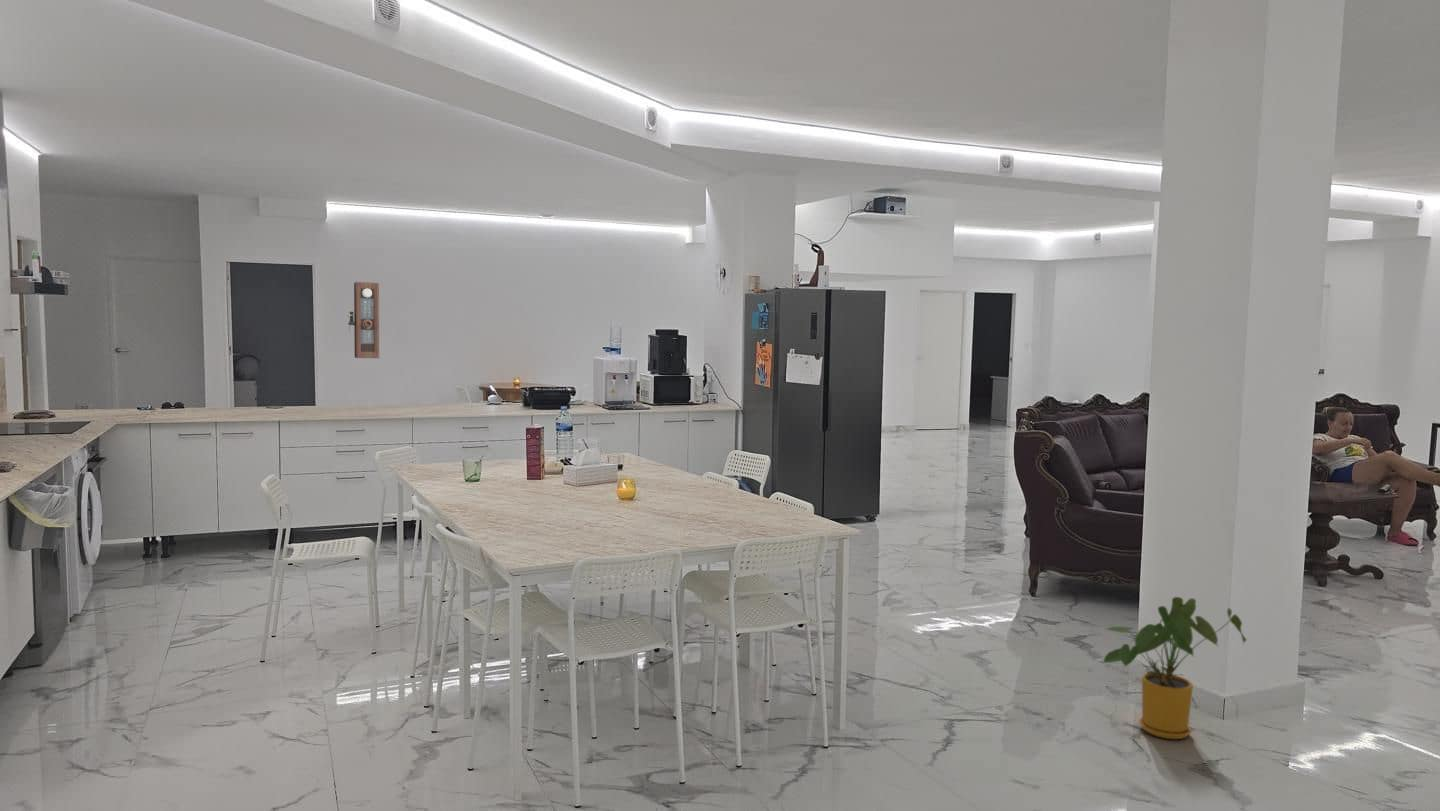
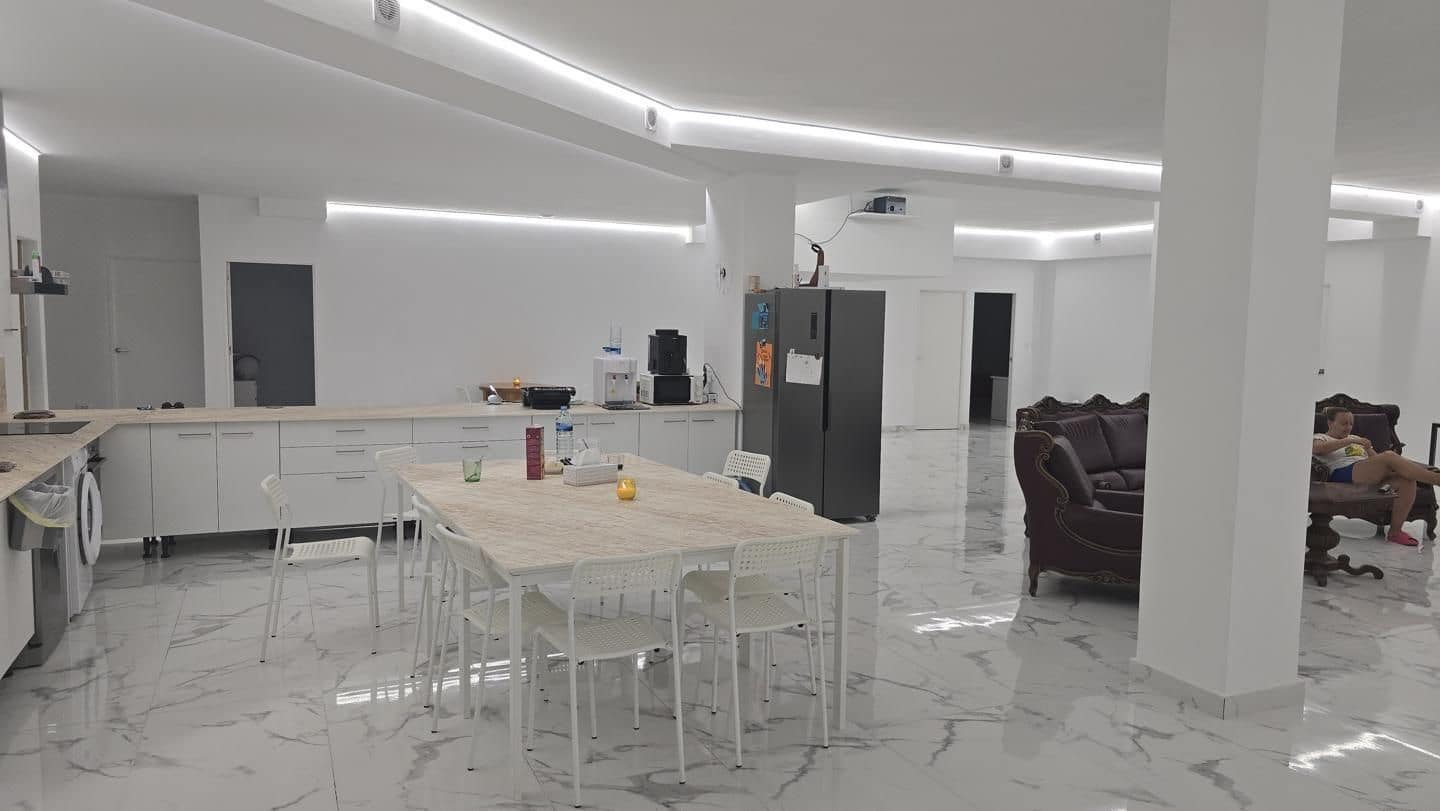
- pendulum clock [347,281,380,359]
- house plant [1101,596,1248,740]
